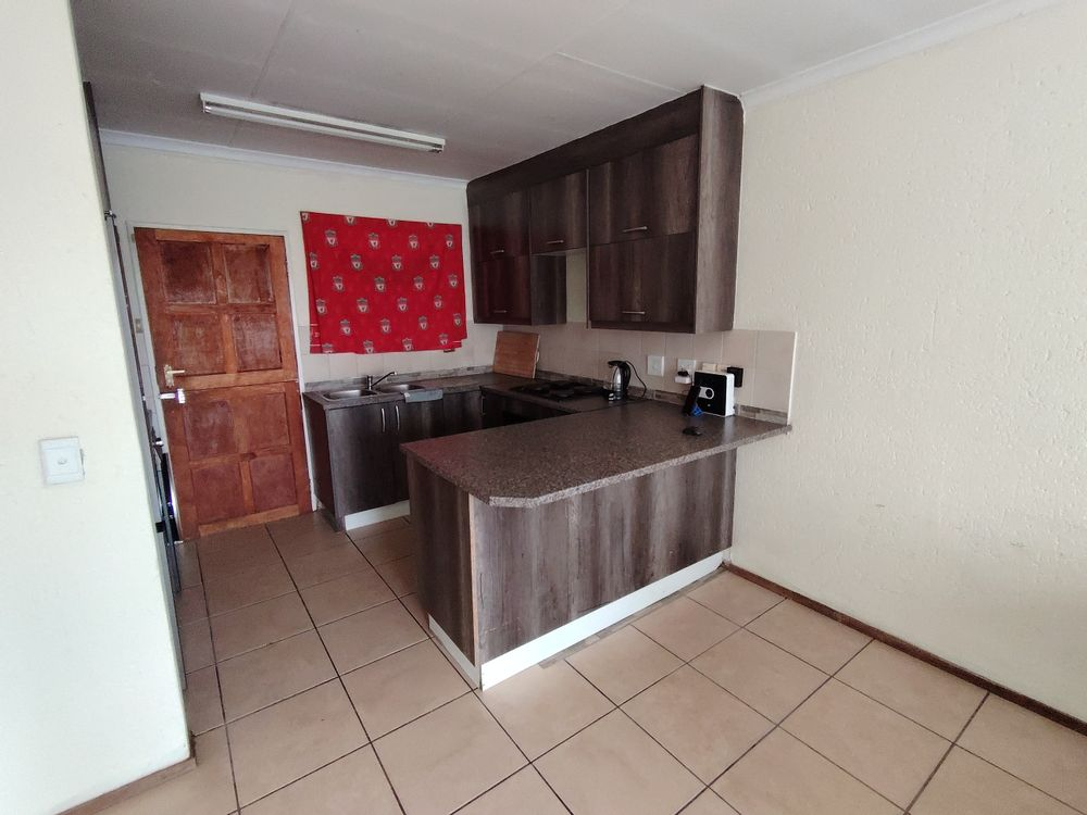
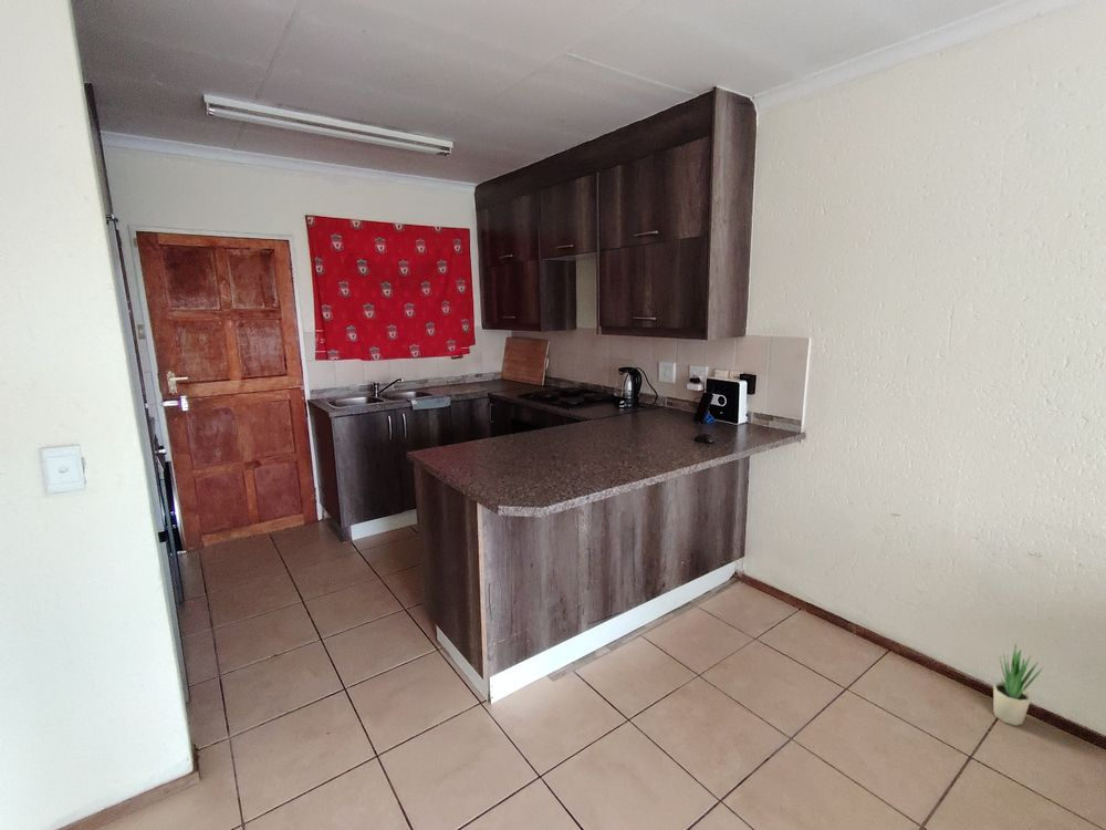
+ potted plant [992,643,1046,727]
